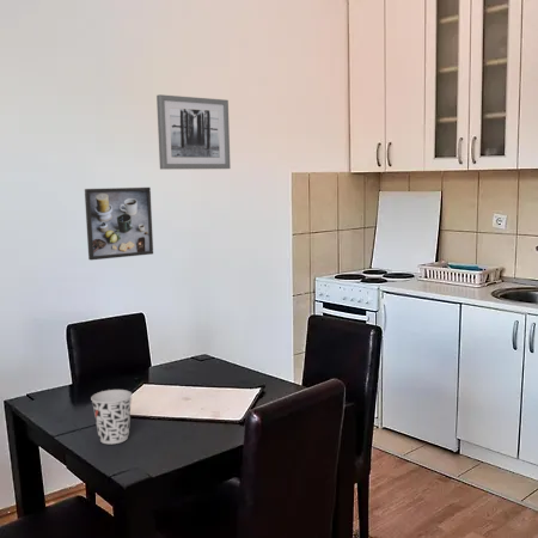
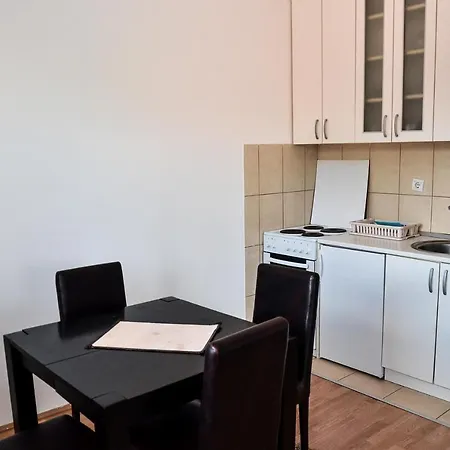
- cup [90,389,133,445]
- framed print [84,187,154,262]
- wall art [155,93,232,171]
